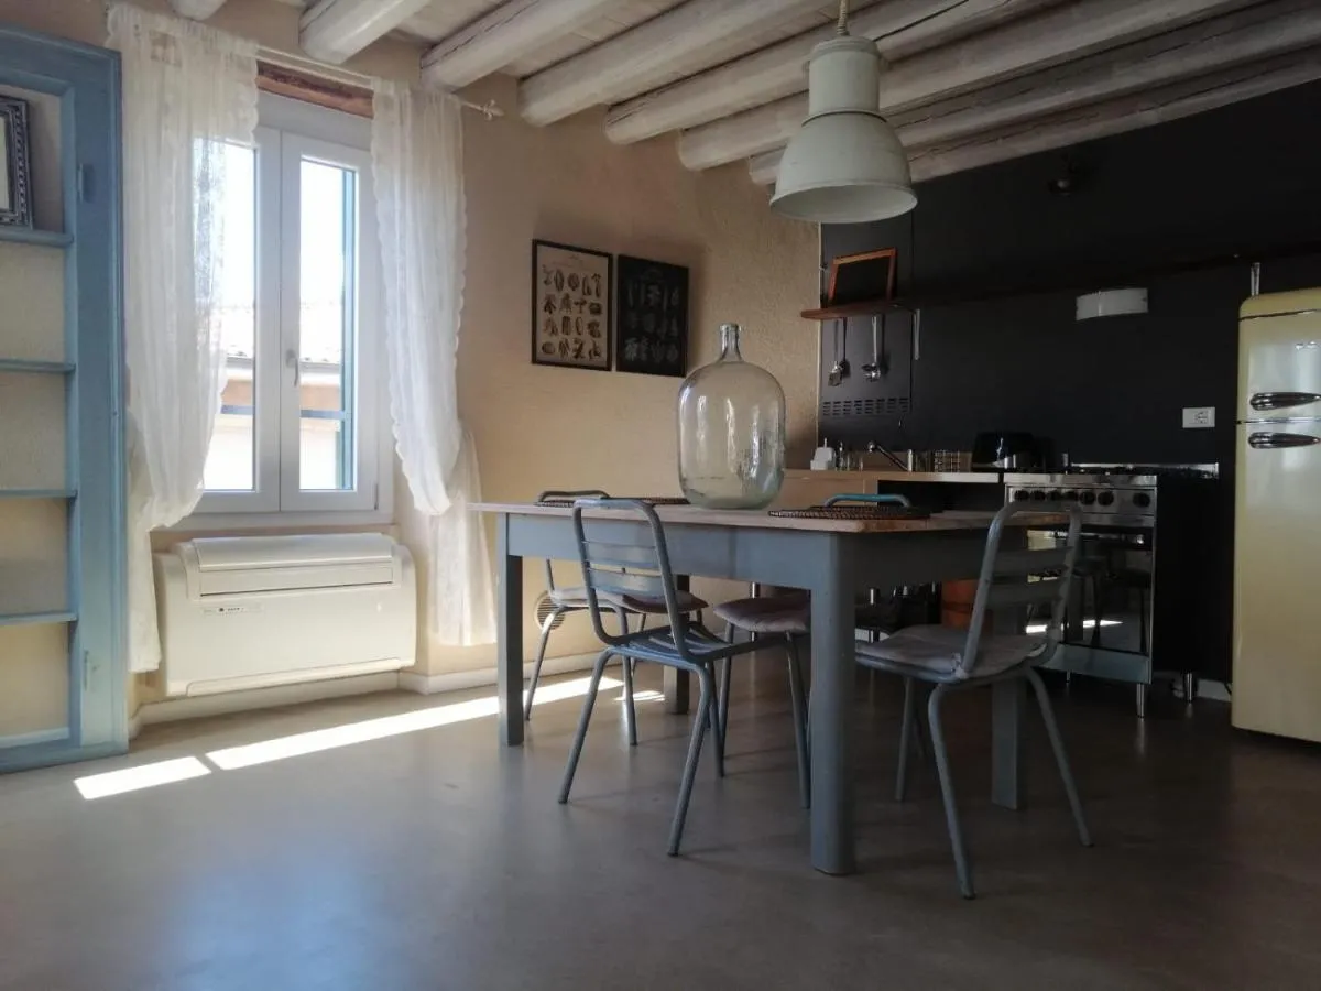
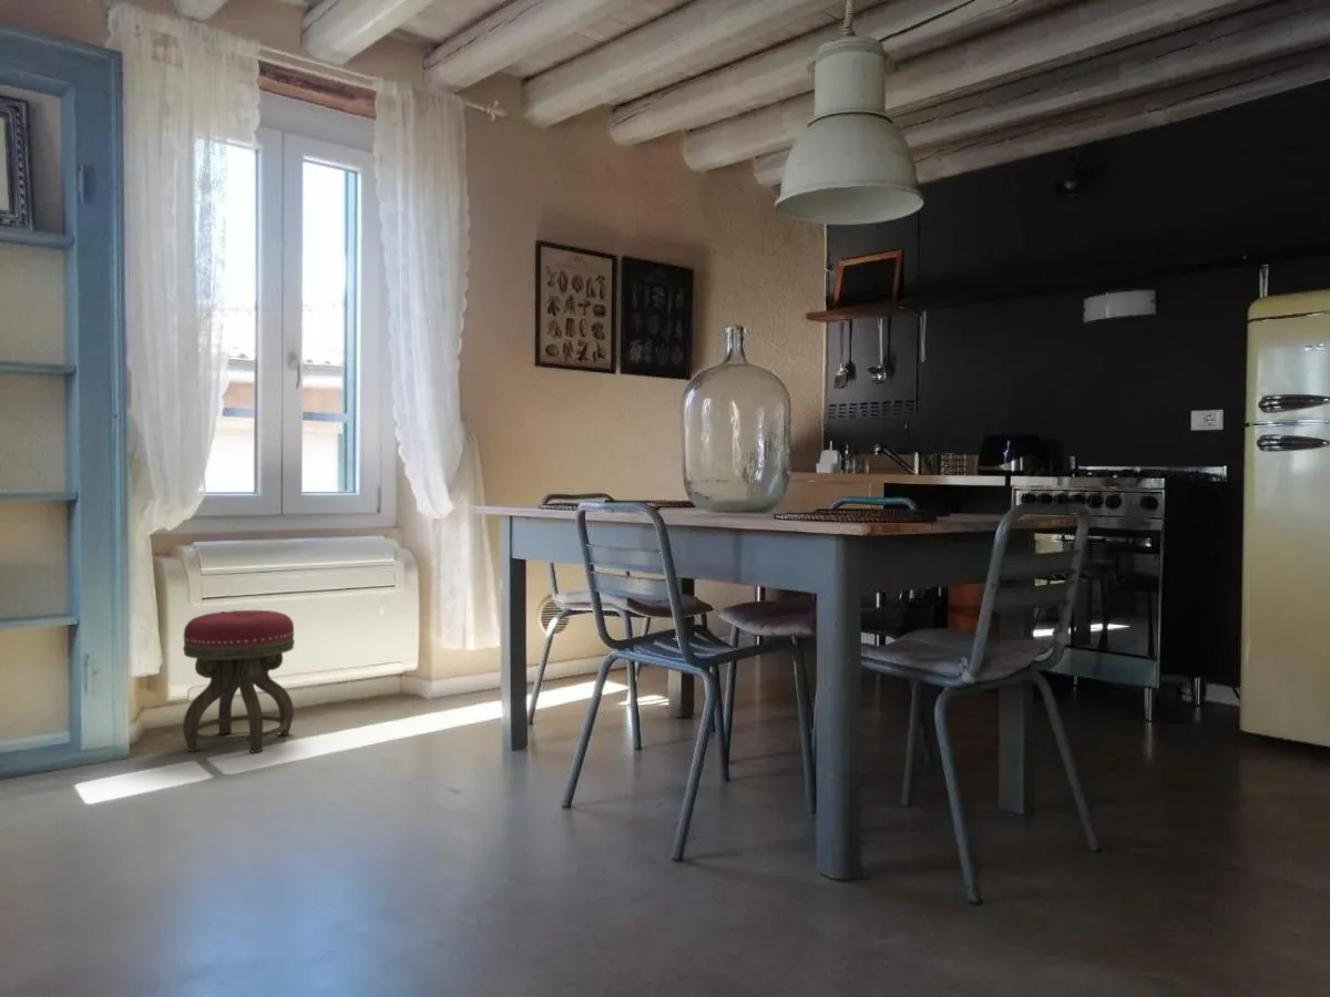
+ stool [182,609,296,754]
